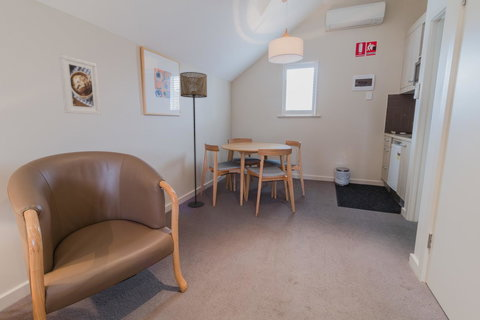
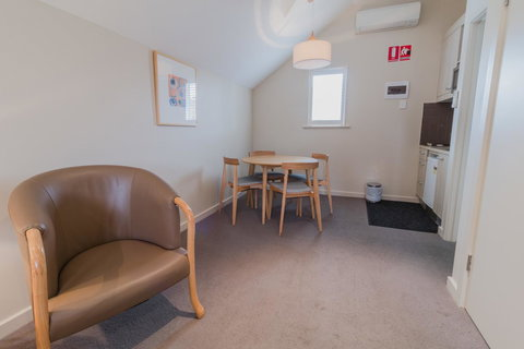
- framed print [58,53,102,115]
- floor lamp [179,71,208,208]
